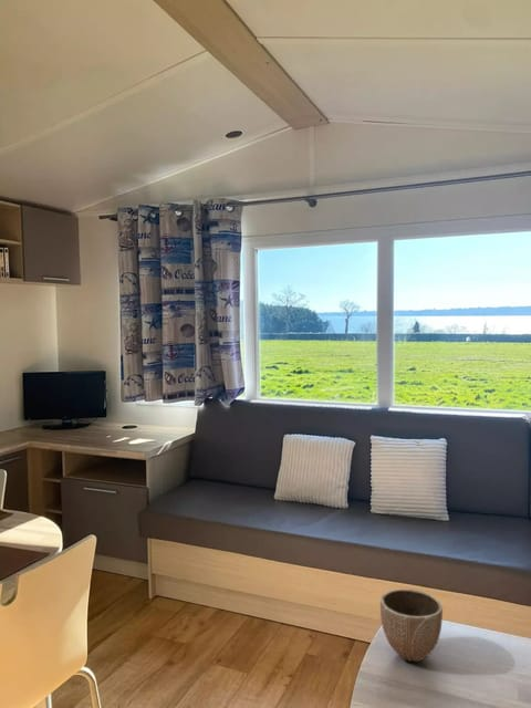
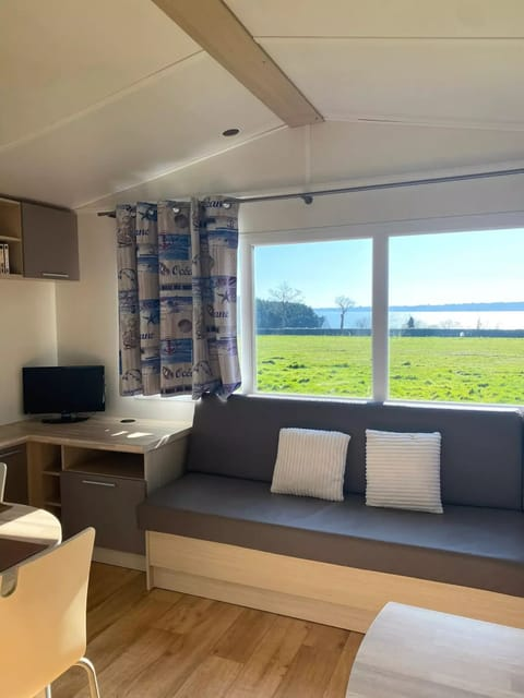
- decorative bowl [379,589,444,663]
